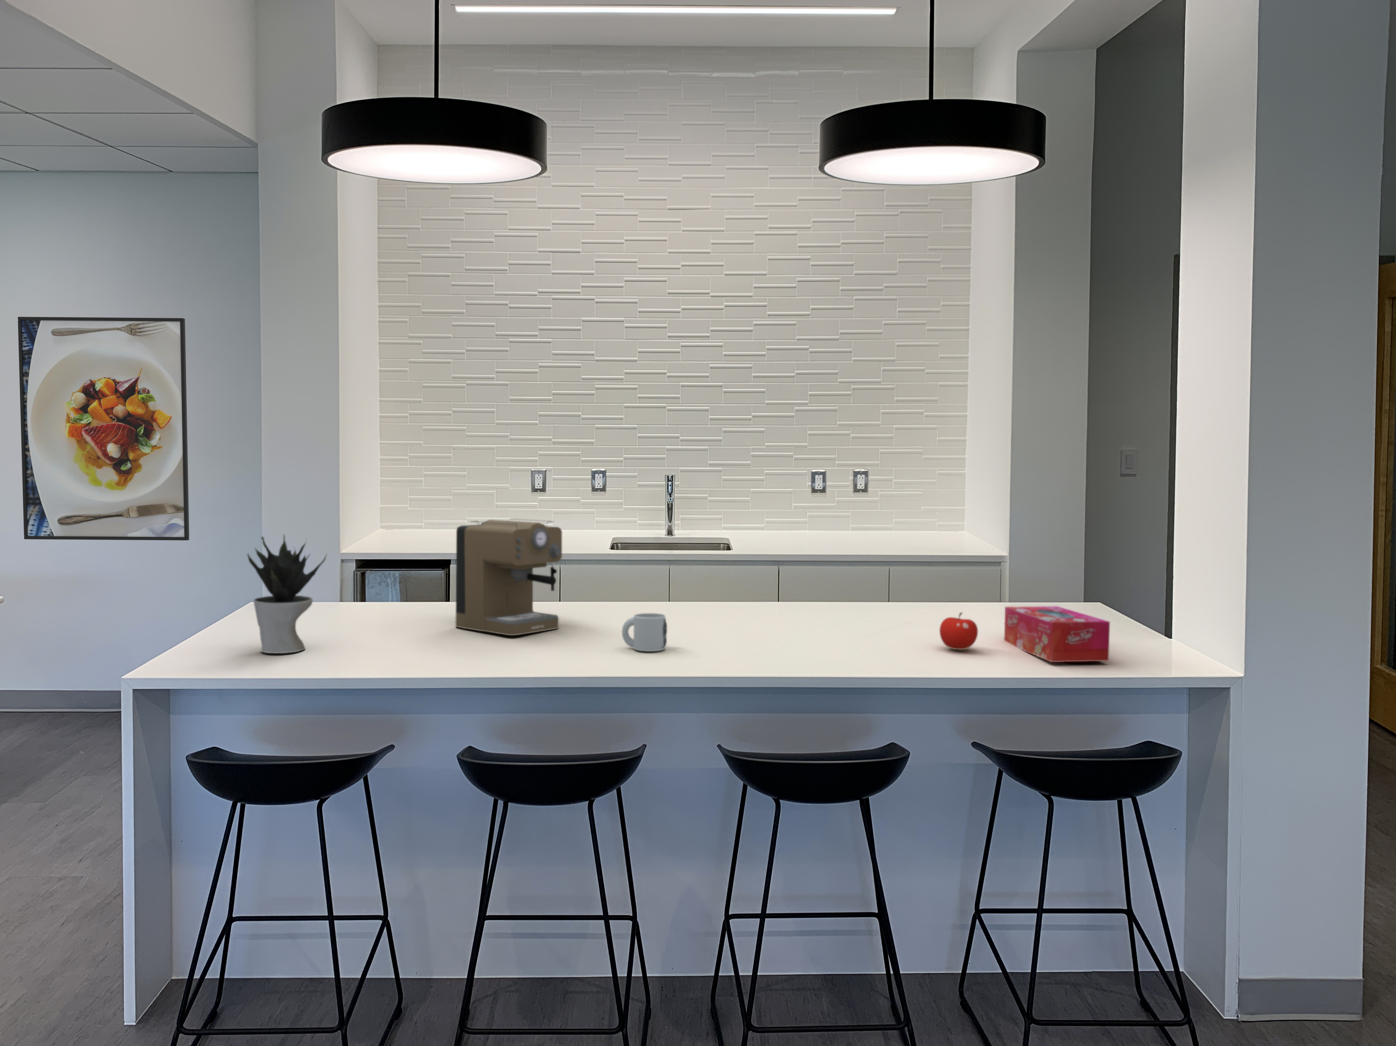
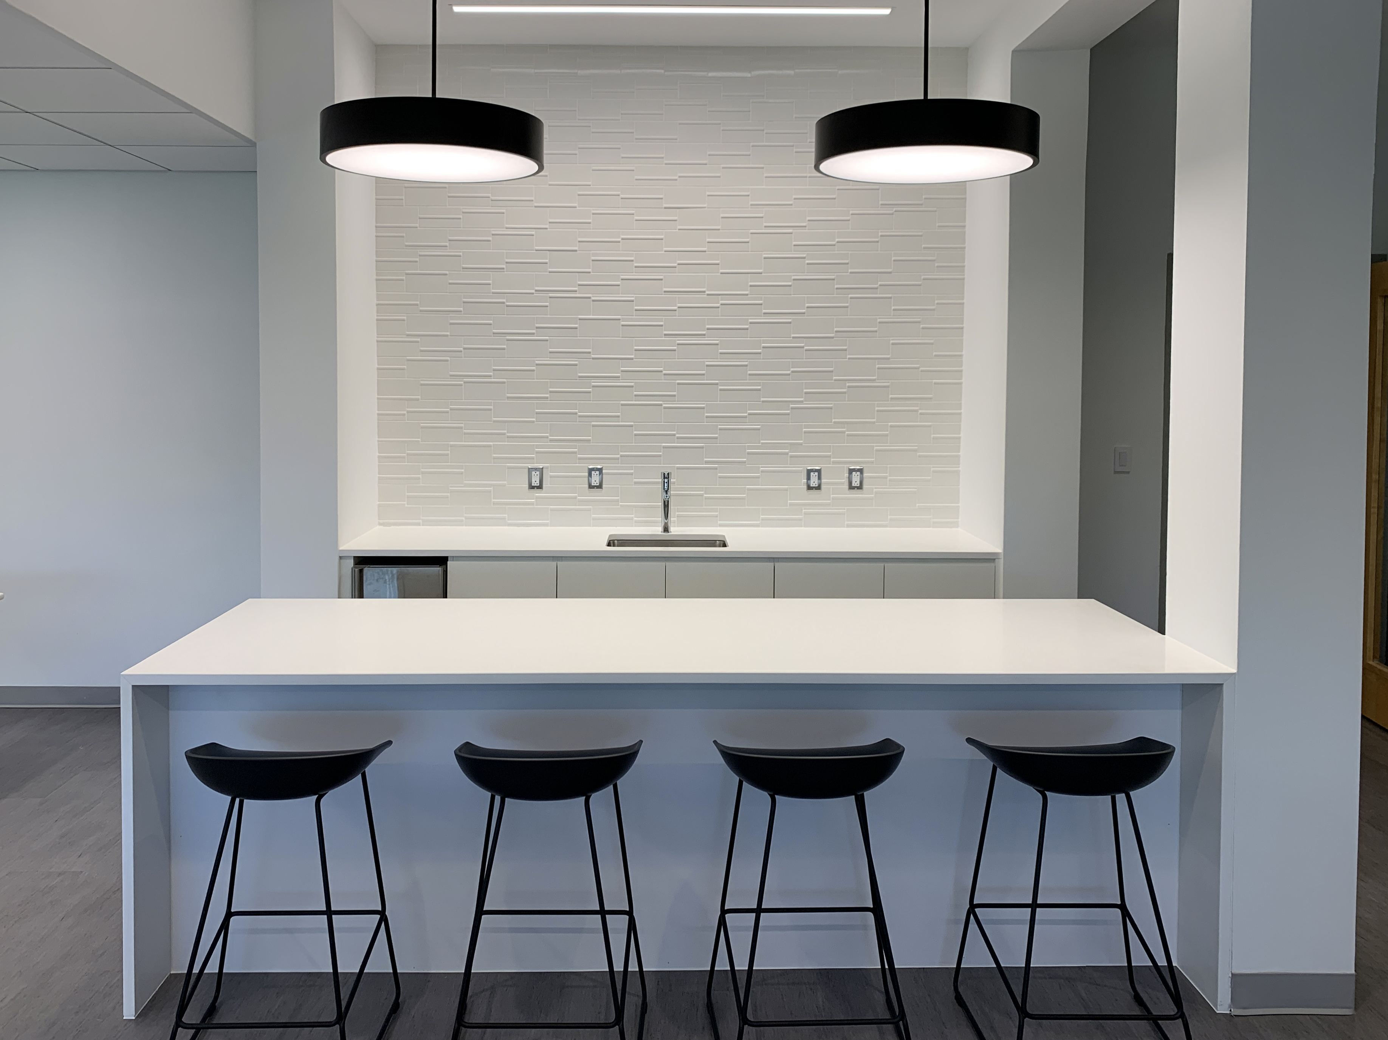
- fruit [939,612,978,650]
- tissue box [1004,605,1110,663]
- mug [621,613,667,652]
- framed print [18,316,190,541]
- coffee maker [455,519,563,636]
- potted plant [246,533,326,654]
